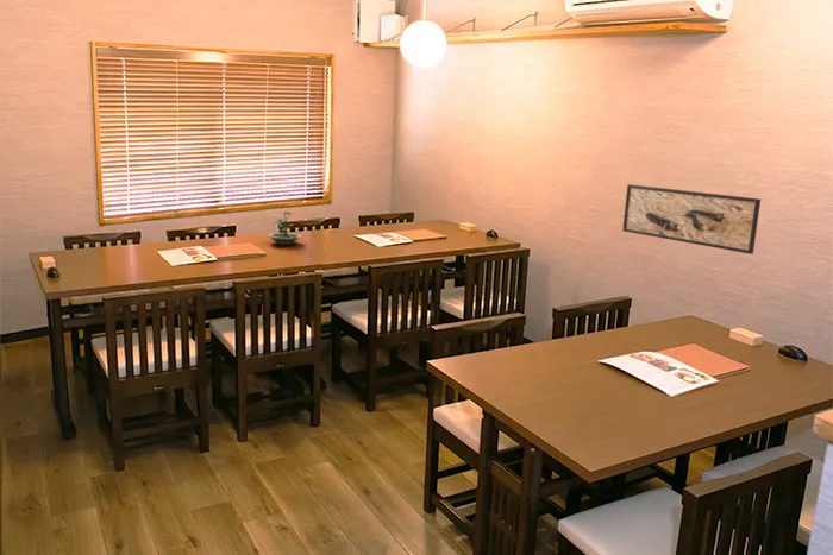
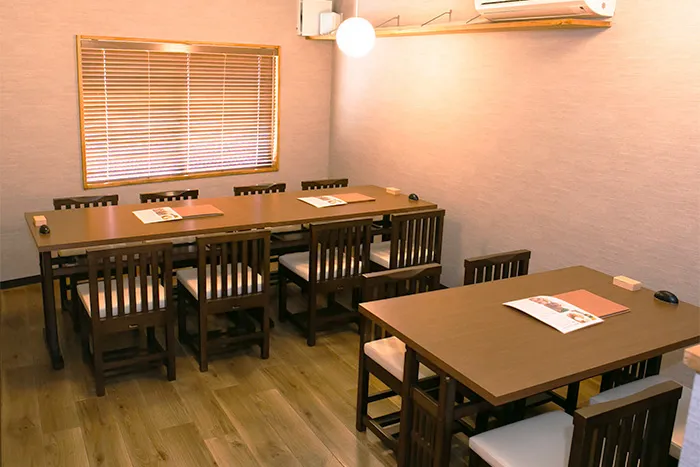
- terrarium [267,210,303,246]
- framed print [621,183,762,256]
